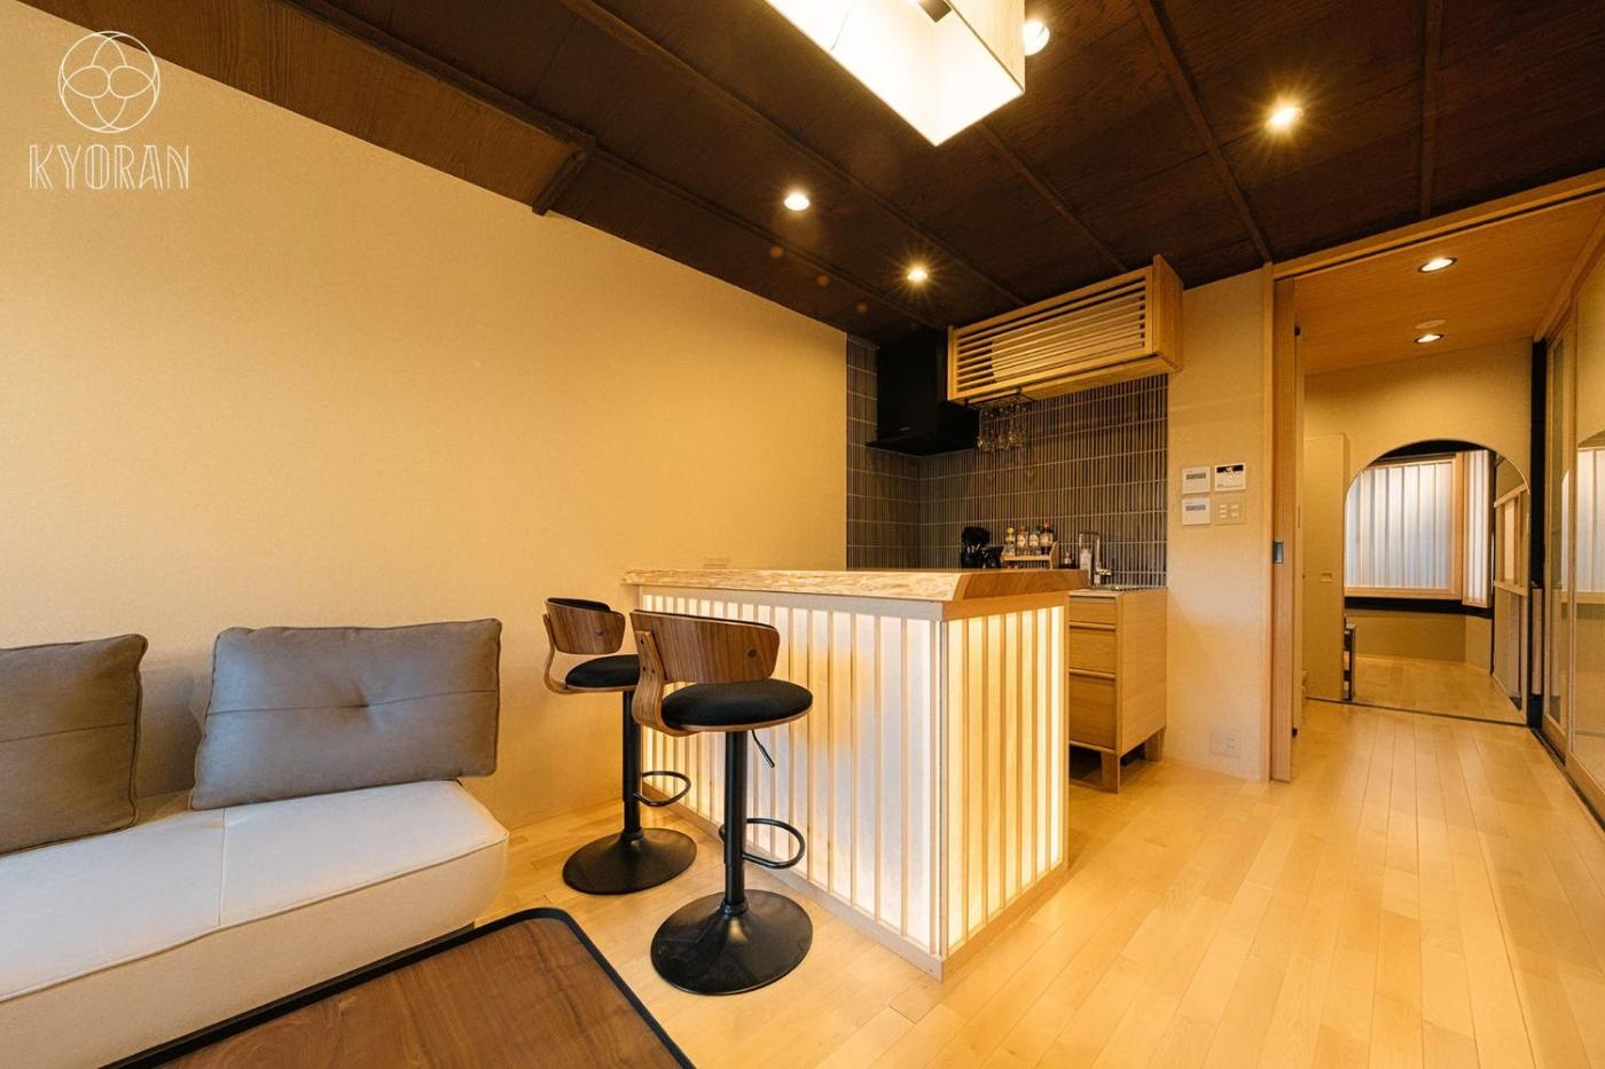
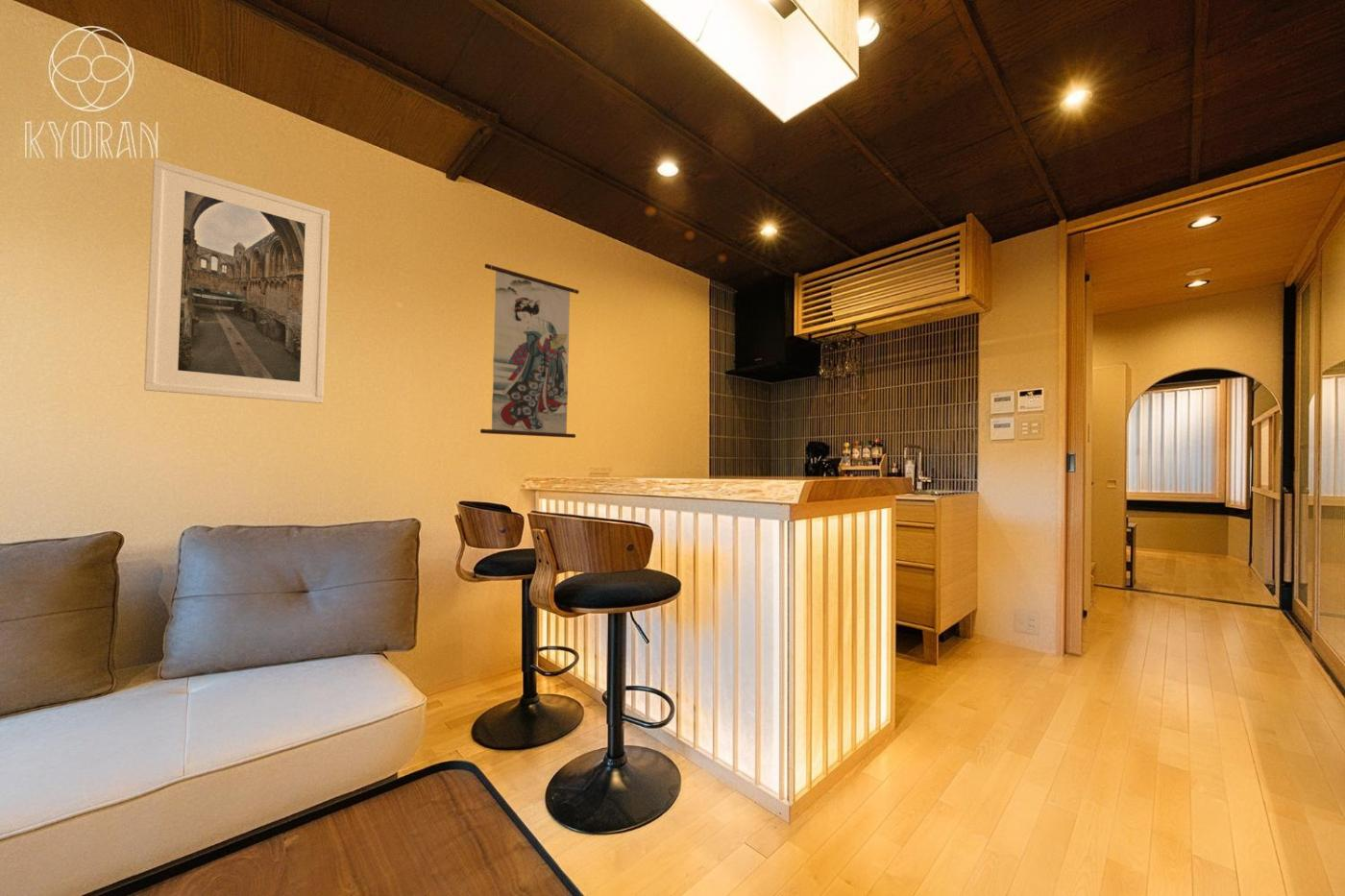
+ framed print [143,158,330,404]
+ wall scroll [479,254,580,439]
